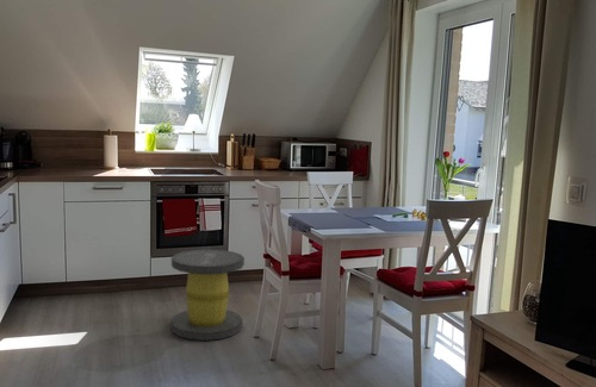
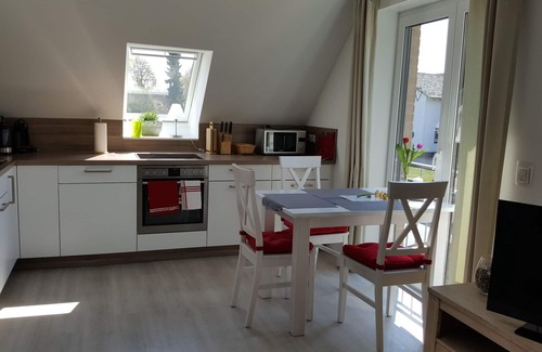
- stool [169,248,246,342]
